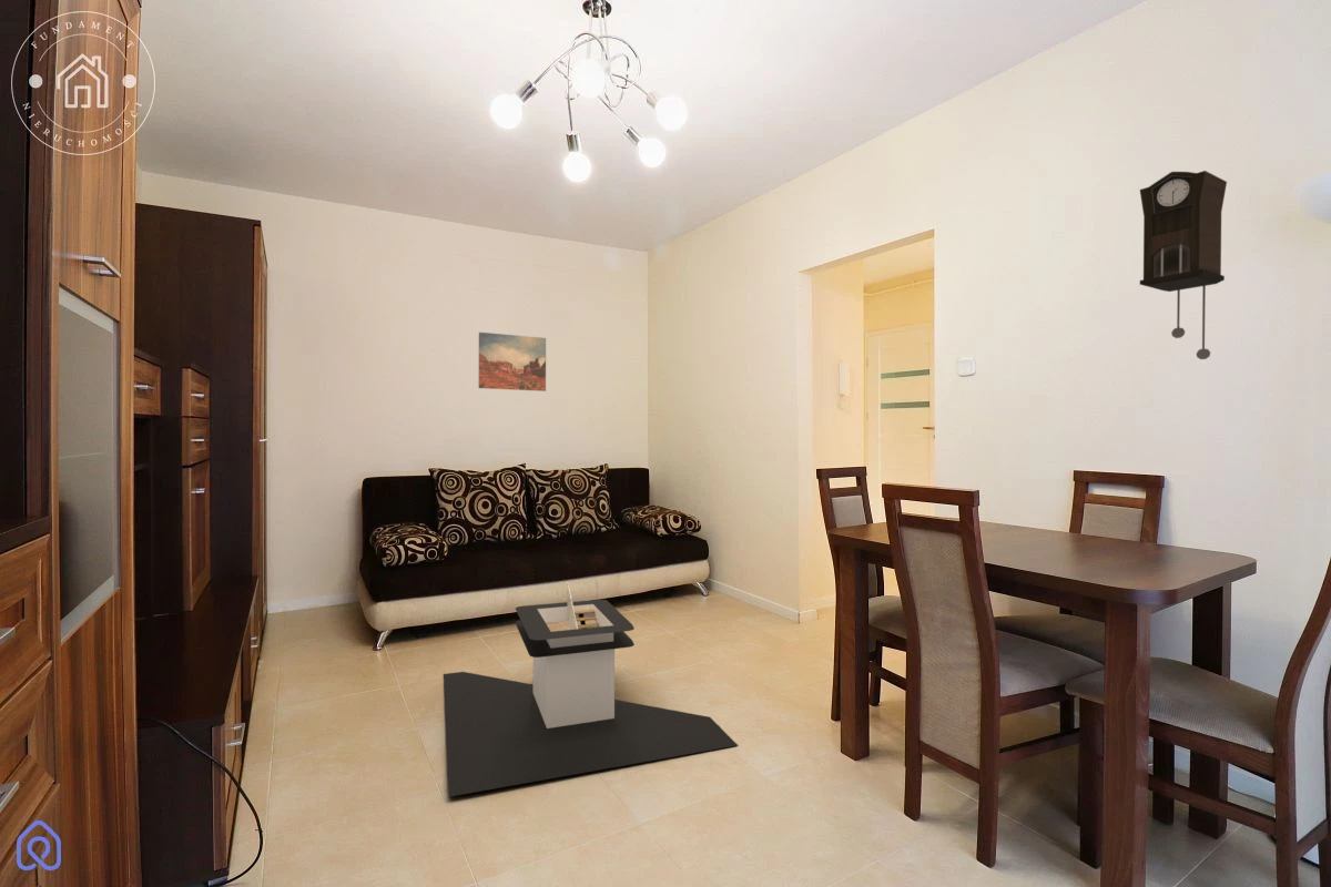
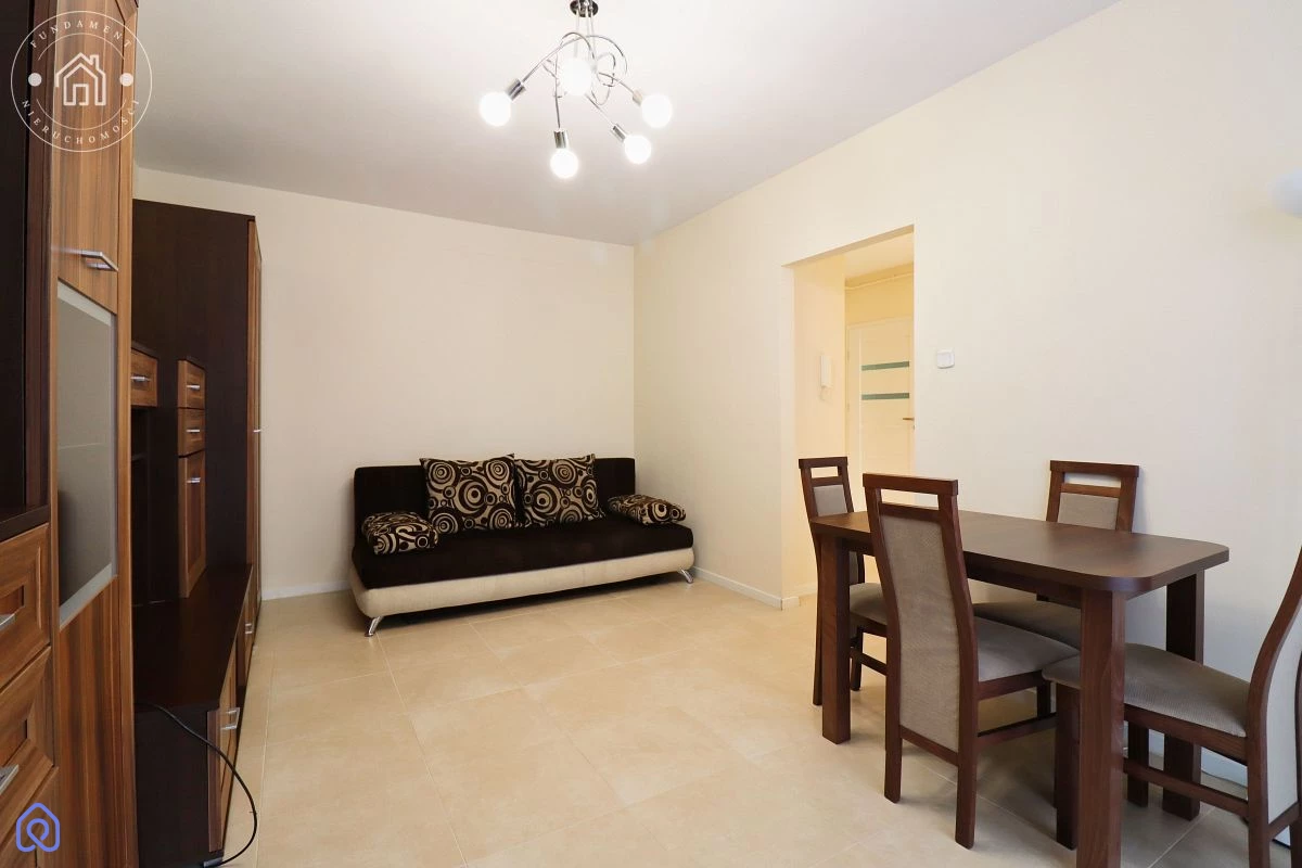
- coffee table [443,581,739,798]
- wall art [478,332,547,392]
- pendulum clock [1139,170,1228,360]
